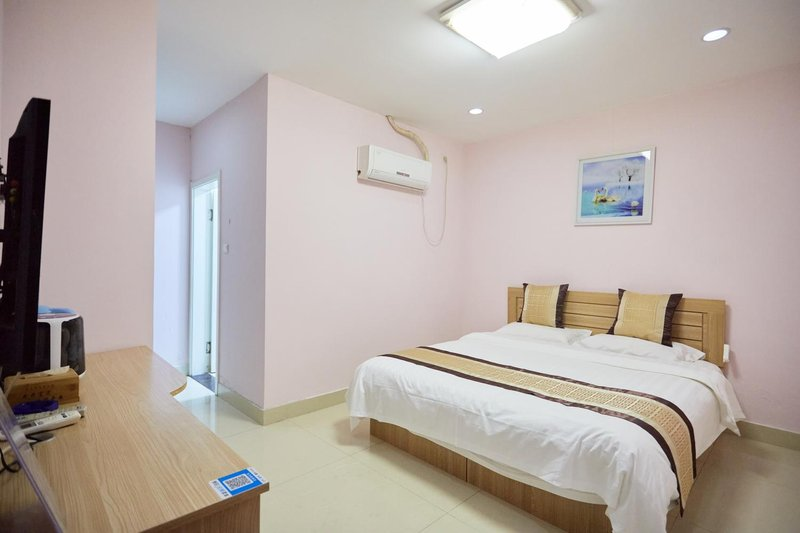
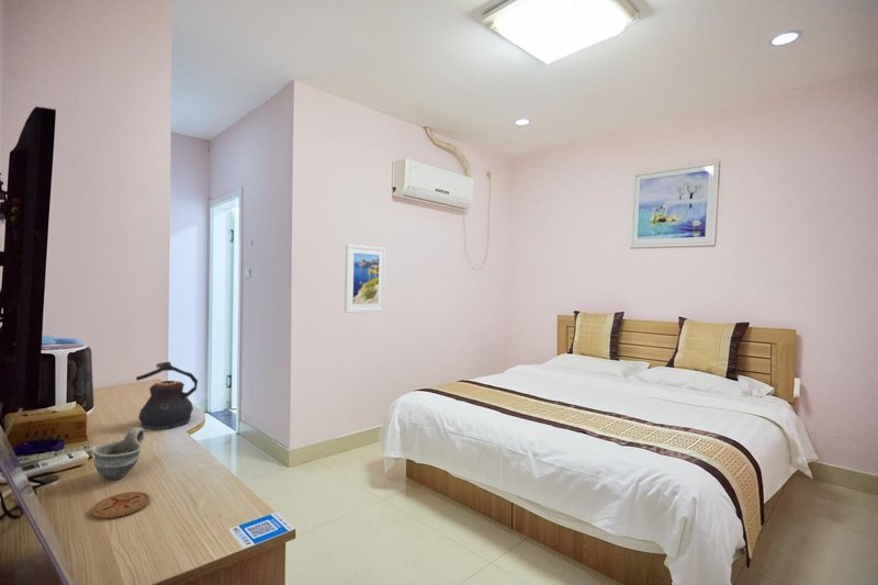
+ cup [91,426,146,481]
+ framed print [344,244,387,314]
+ teapot [135,361,199,430]
+ coaster [90,491,150,519]
